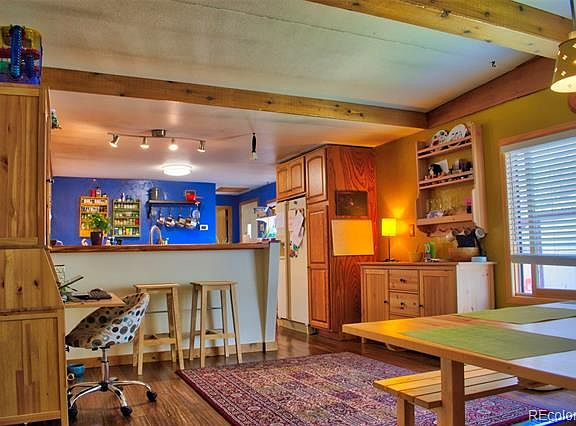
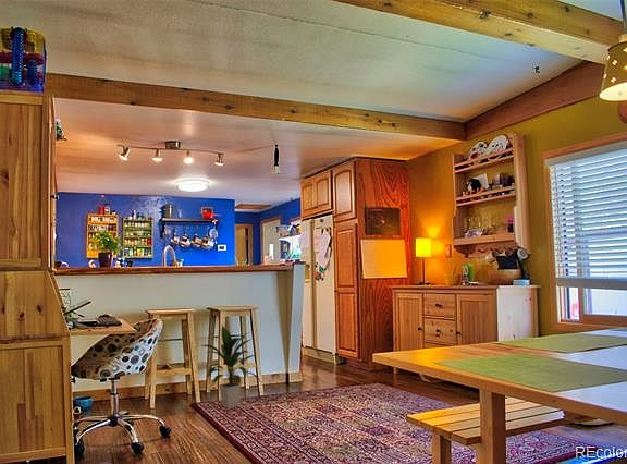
+ indoor plant [201,325,261,410]
